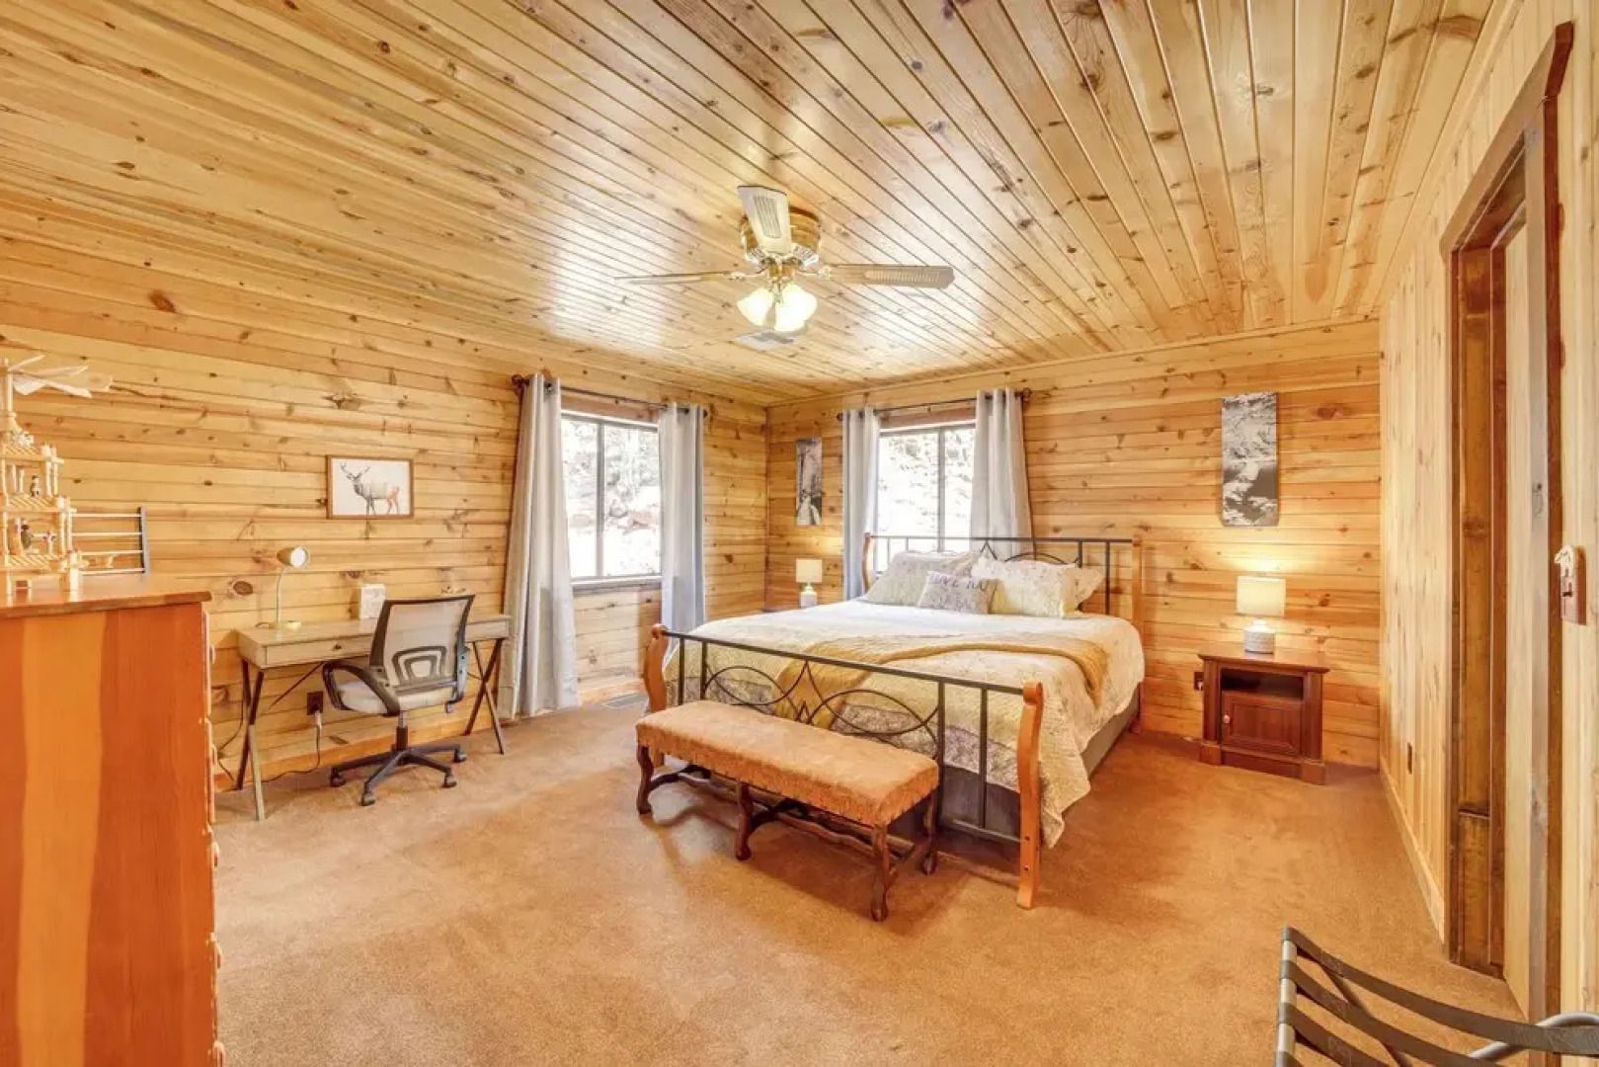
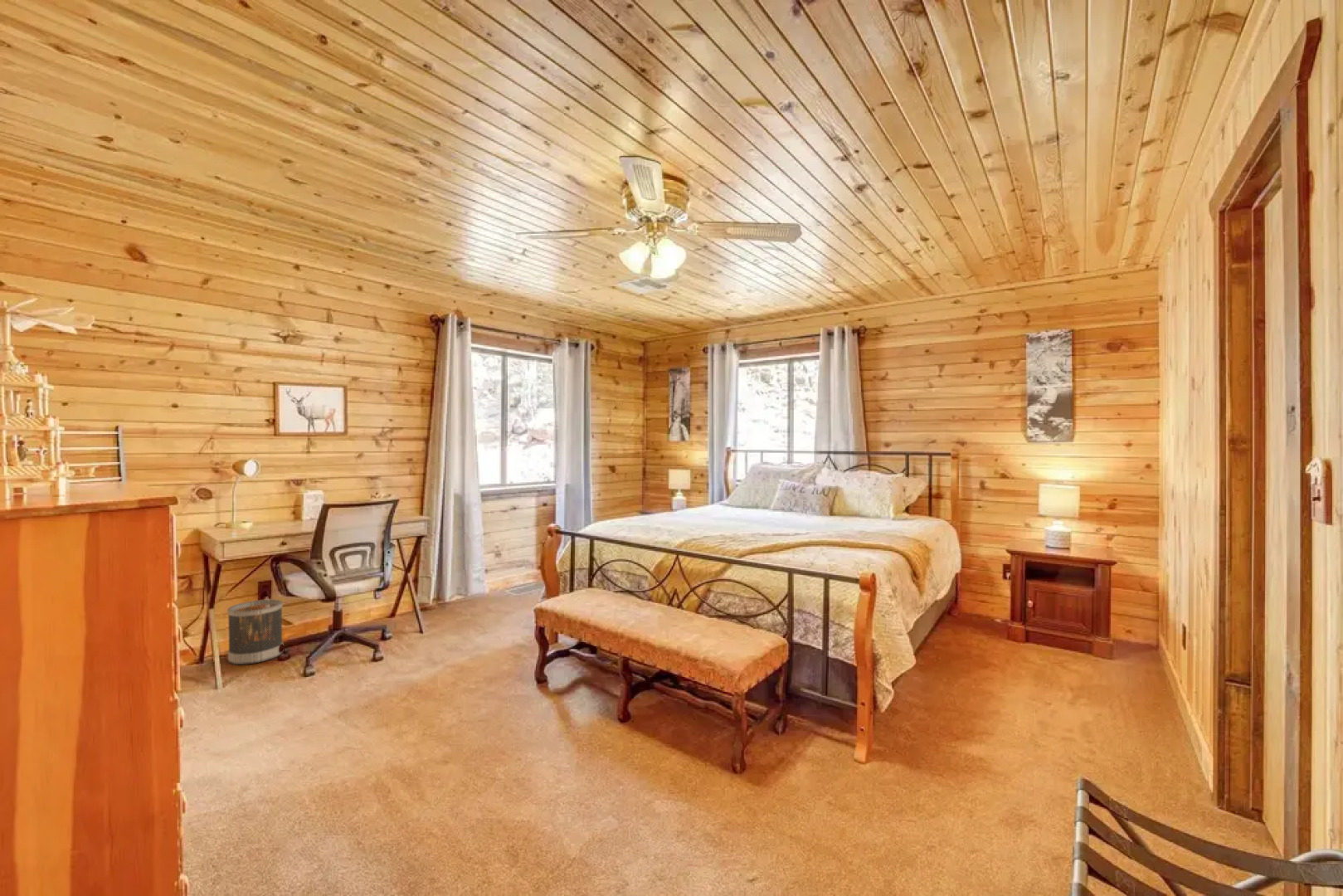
+ wastebasket [226,598,284,665]
